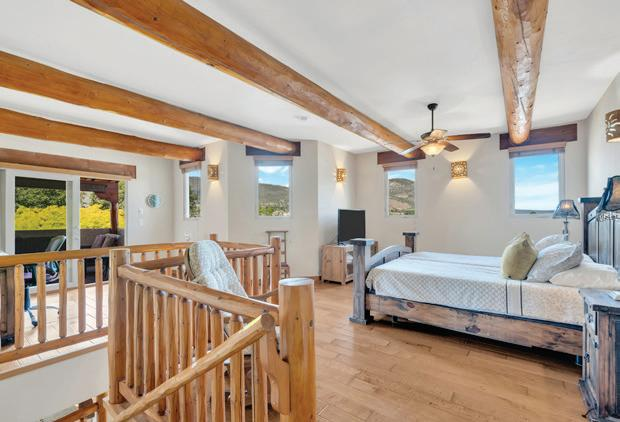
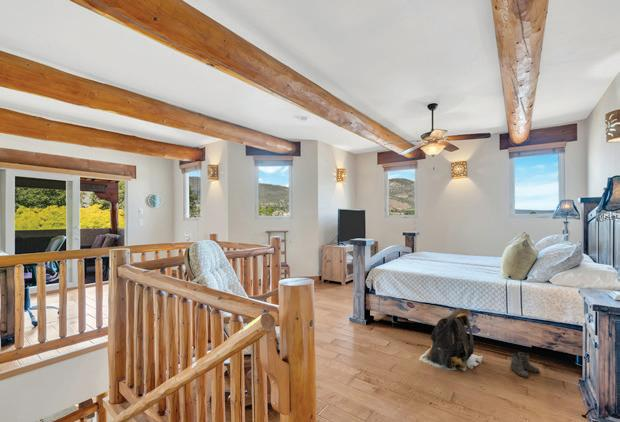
+ backpack [418,306,485,372]
+ boots [509,351,541,379]
